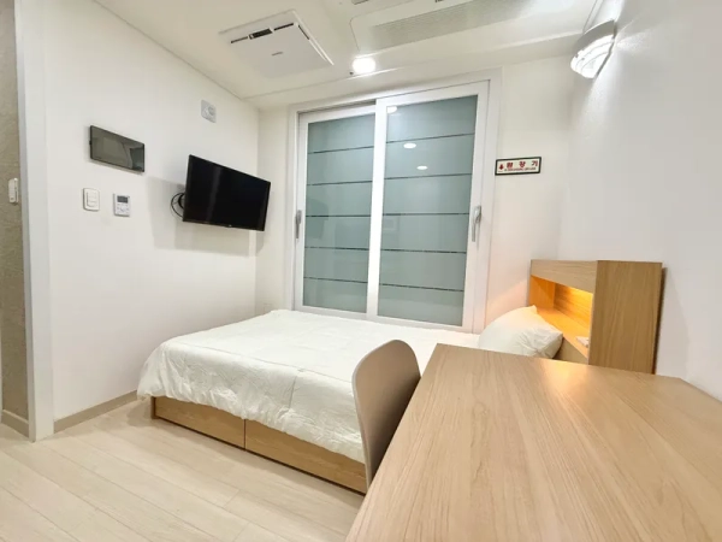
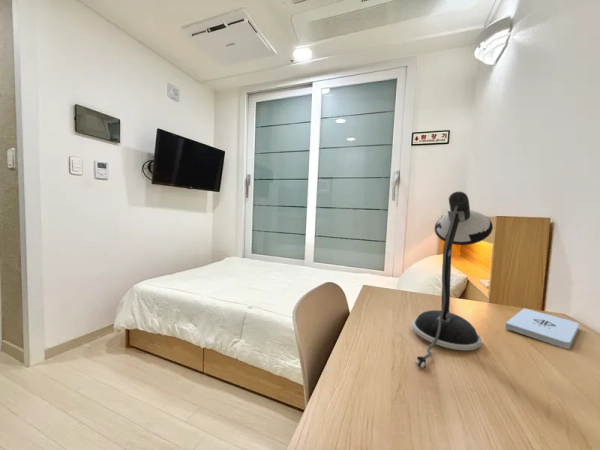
+ notepad [504,307,580,349]
+ desk lamp [411,191,494,369]
